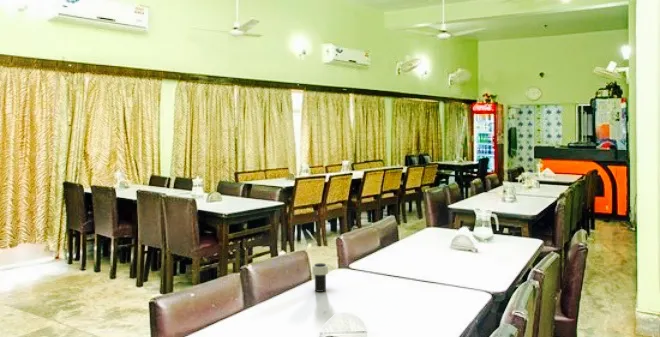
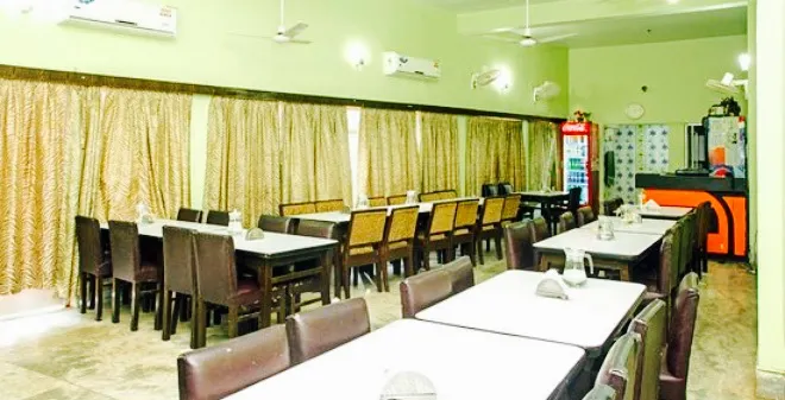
- cup [311,262,329,293]
